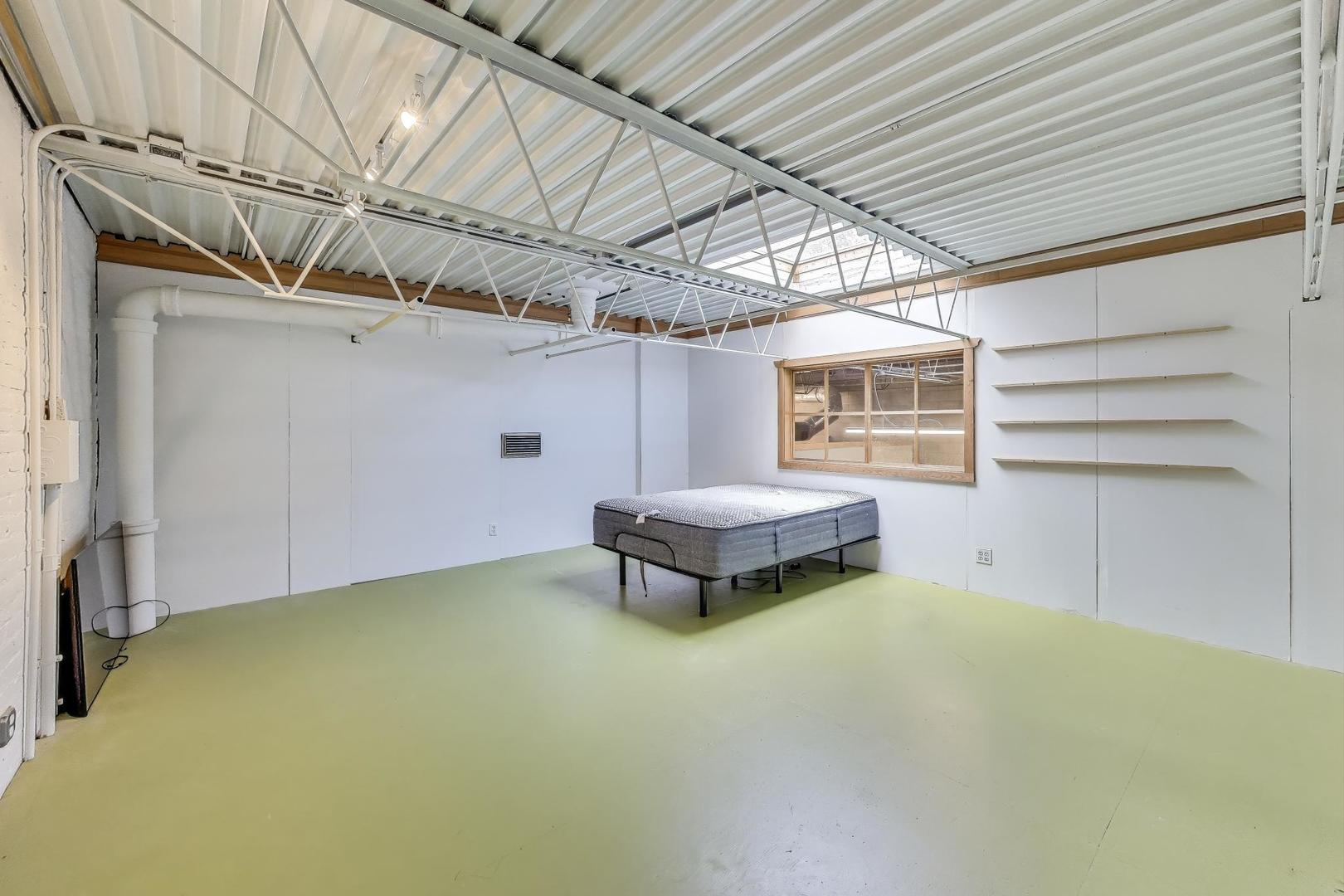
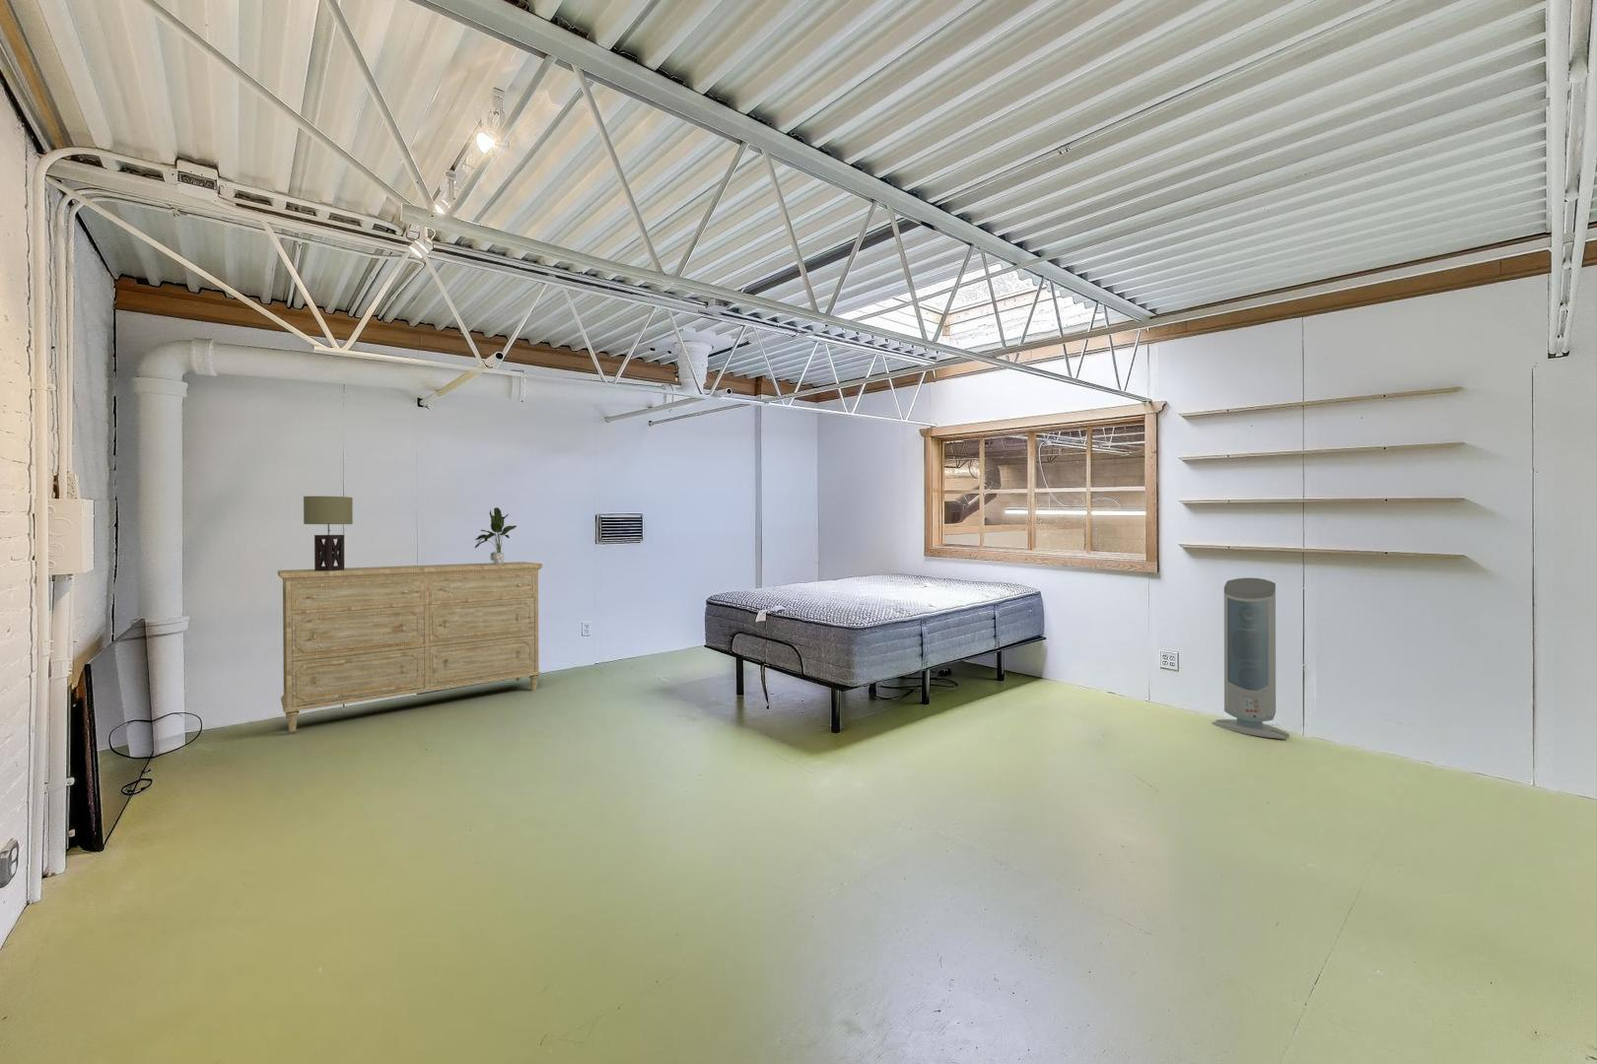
+ potted plant [474,506,518,564]
+ dresser [277,560,543,733]
+ air purifier [1212,577,1290,740]
+ table lamp [303,495,354,571]
